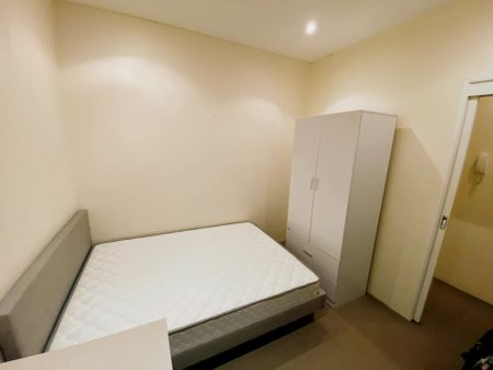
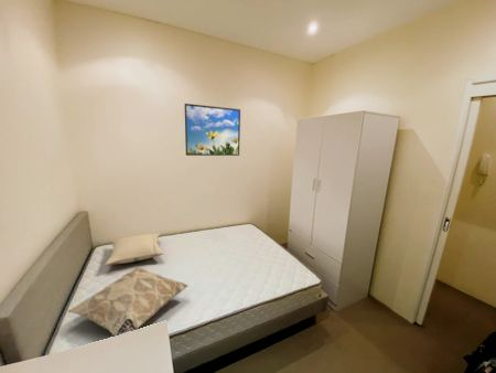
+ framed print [184,103,241,157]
+ decorative pillow [67,266,188,338]
+ pillow [104,232,165,266]
